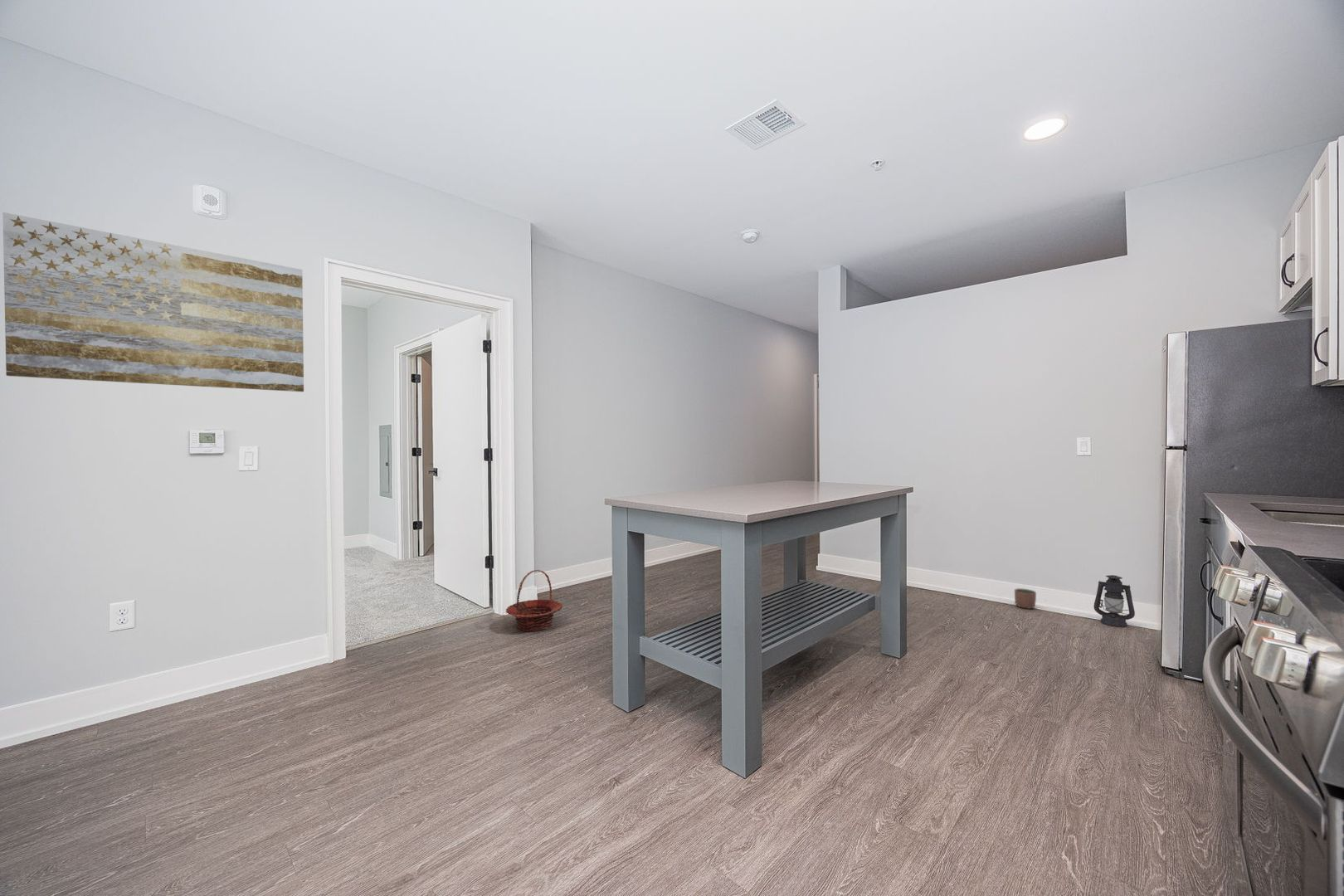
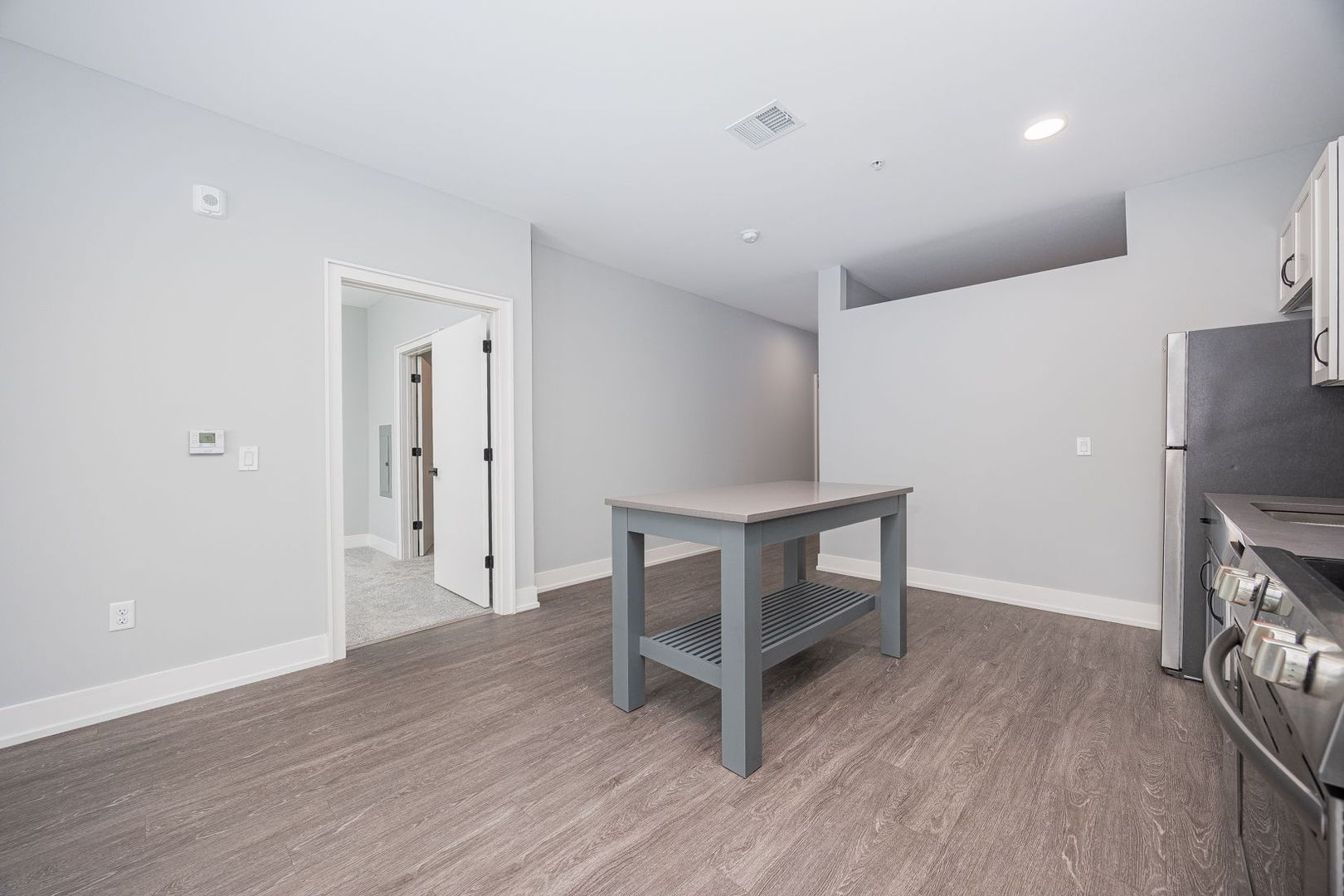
- lantern [1093,574,1136,628]
- planter [1014,587,1037,610]
- basket [505,569,563,632]
- wall art [2,212,304,392]
